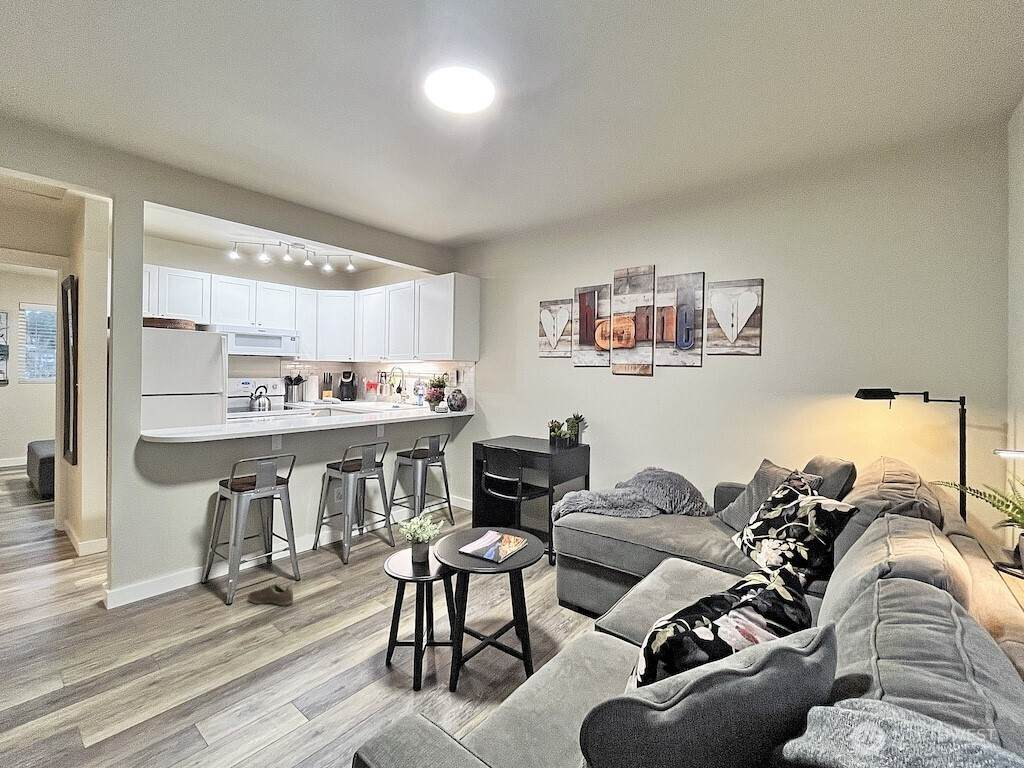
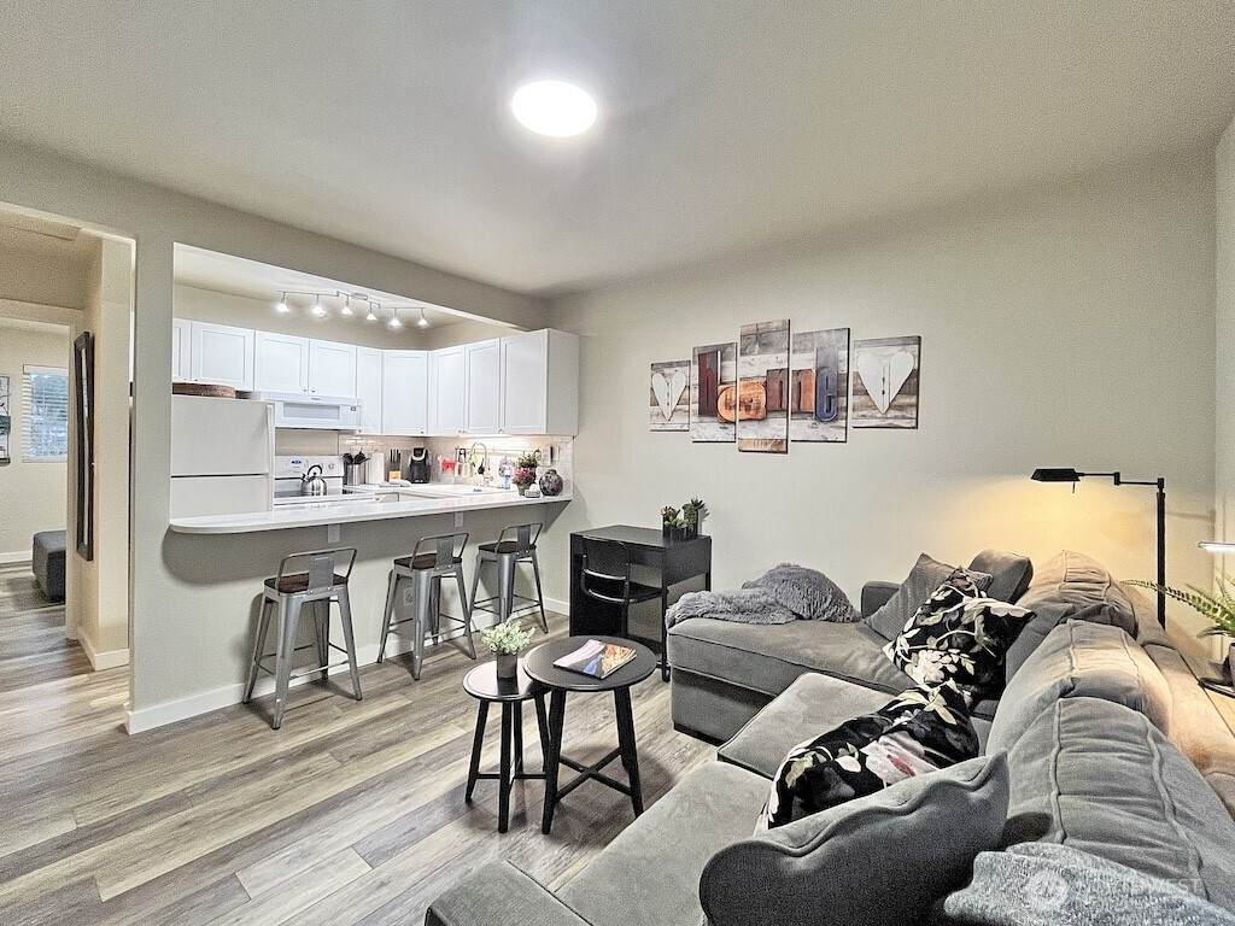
- sneaker [247,583,294,606]
